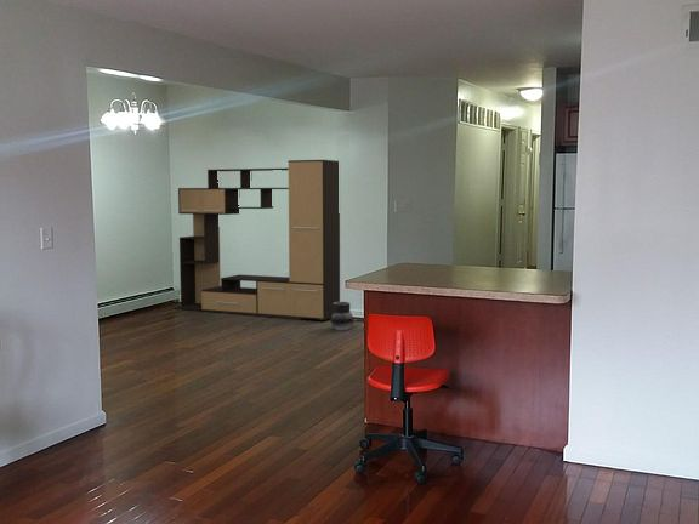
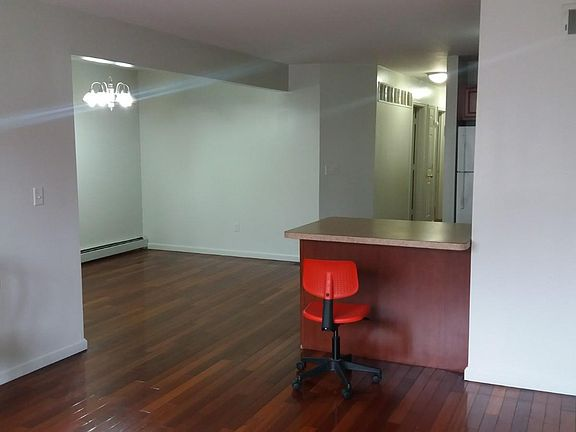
- media console [174,159,341,321]
- ceramic jug [330,301,354,331]
